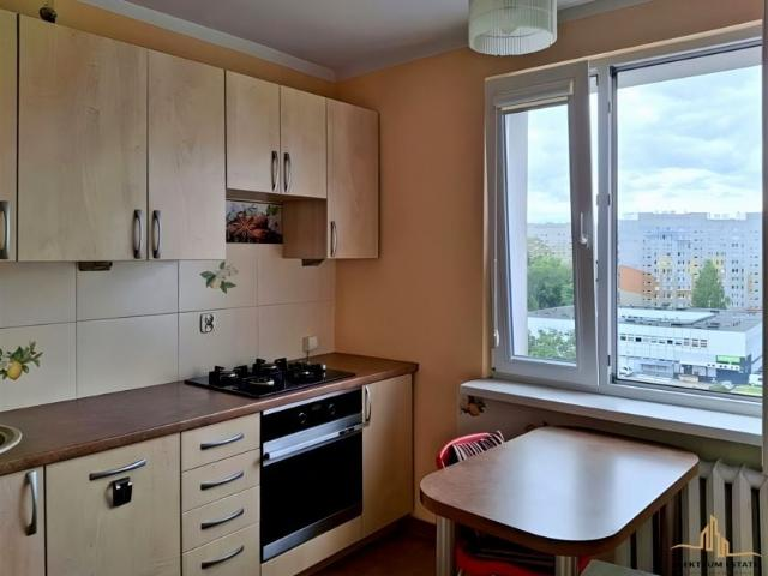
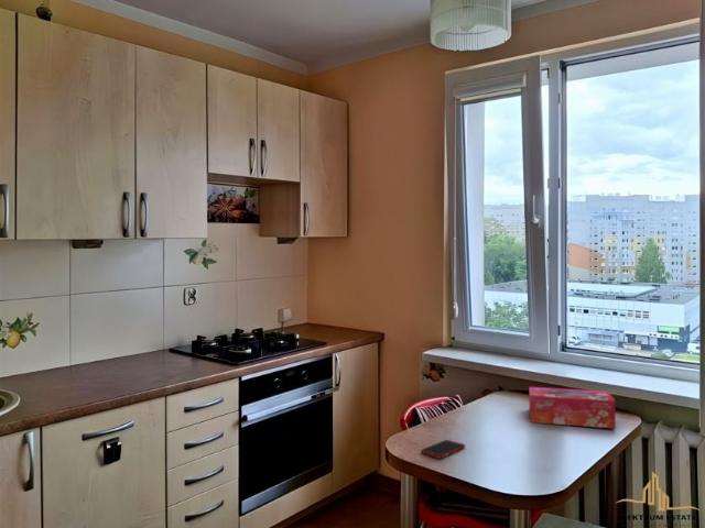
+ tissue box [528,386,617,429]
+ cell phone [420,439,466,459]
